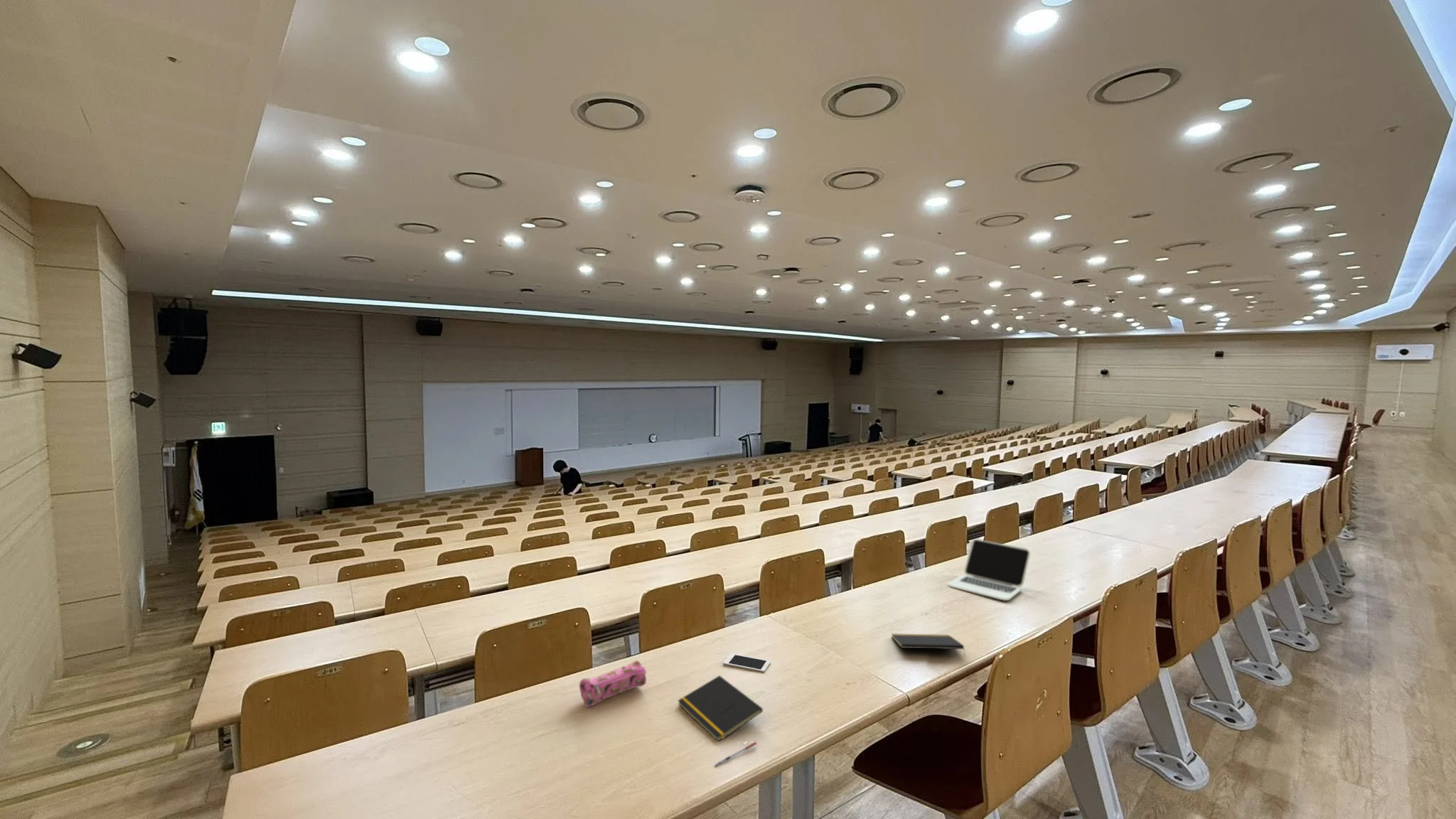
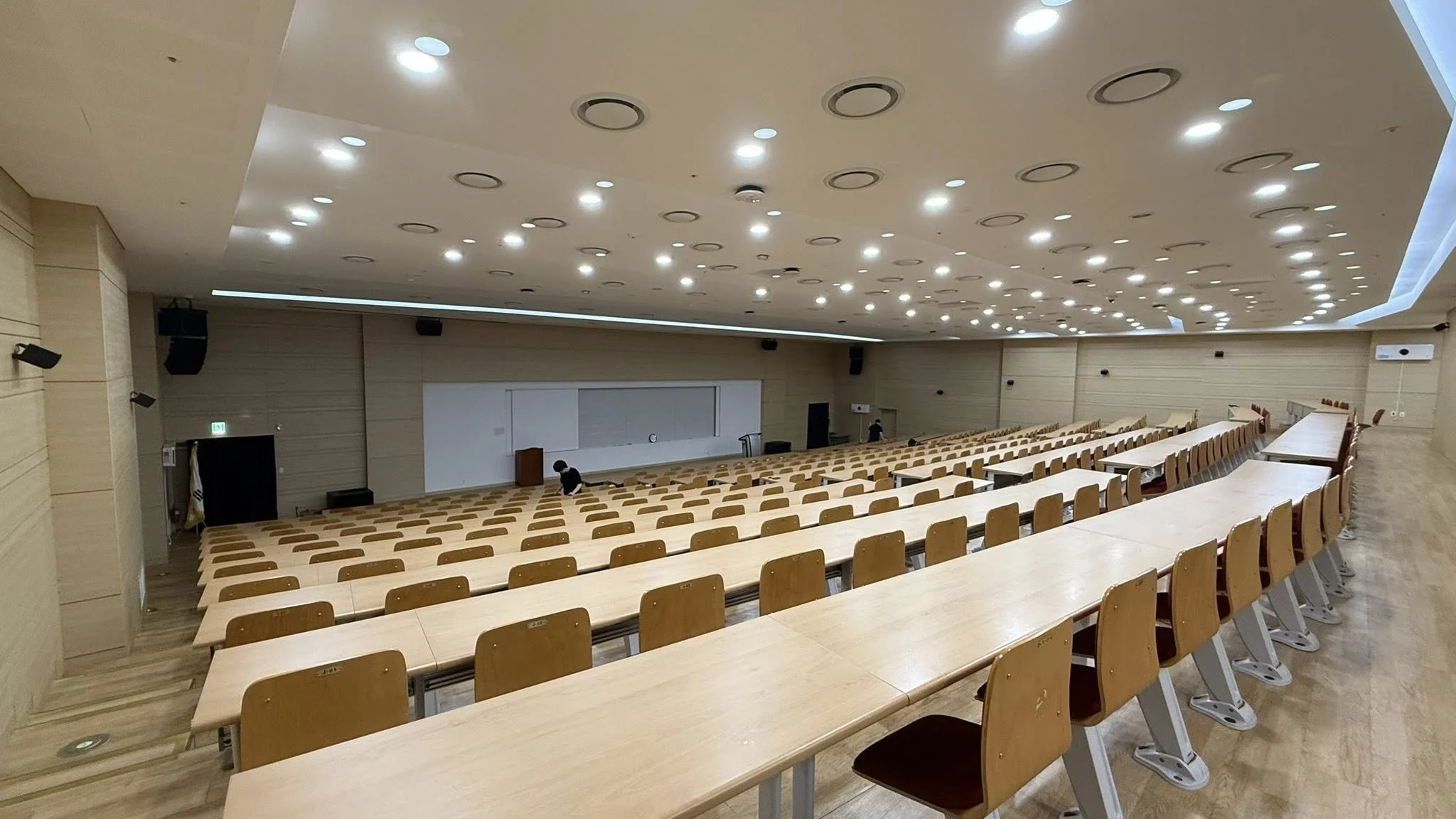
- pencil case [579,660,648,707]
- laptop [947,539,1031,601]
- notepad [677,675,764,742]
- notepad [891,633,966,658]
- pen [714,741,758,767]
- cell phone [722,653,771,673]
